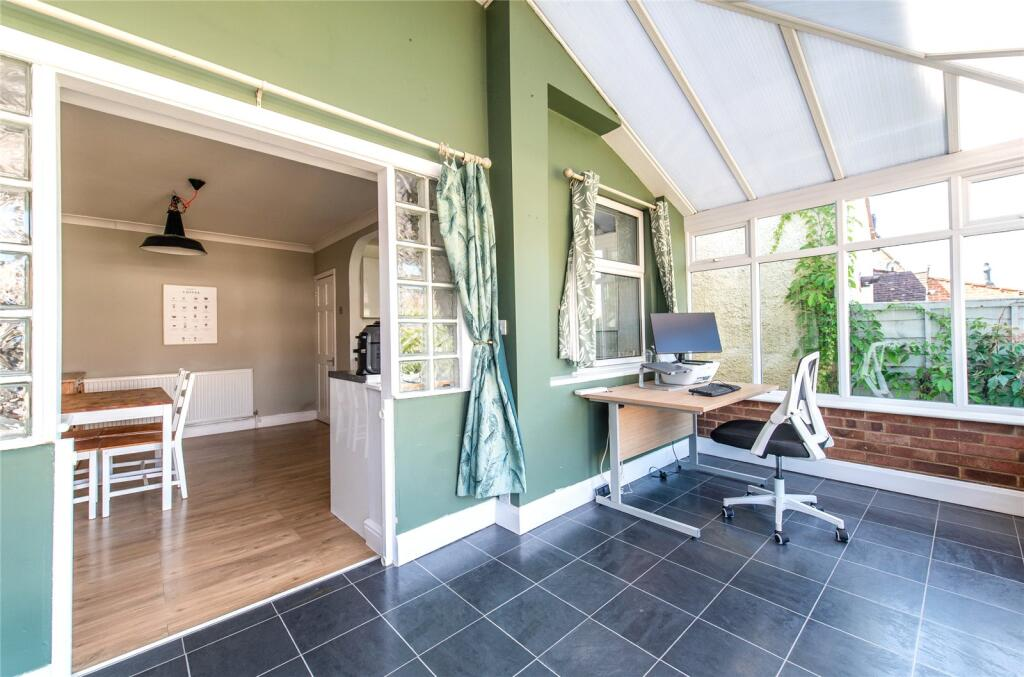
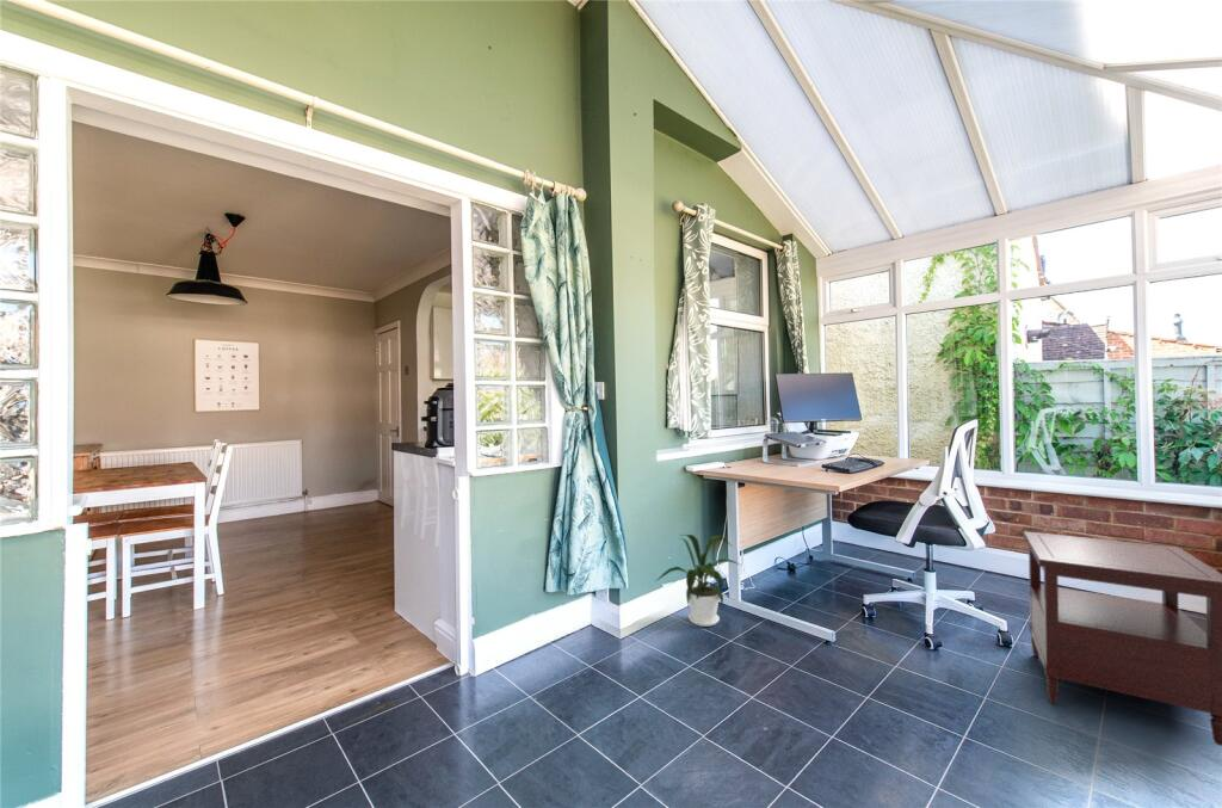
+ house plant [654,533,741,628]
+ side table [1022,530,1222,747]
